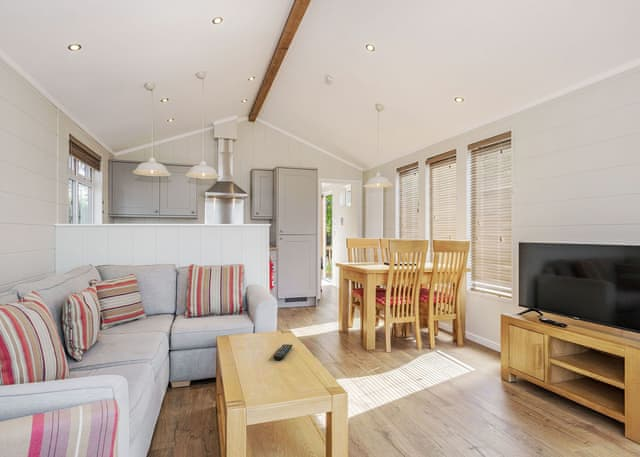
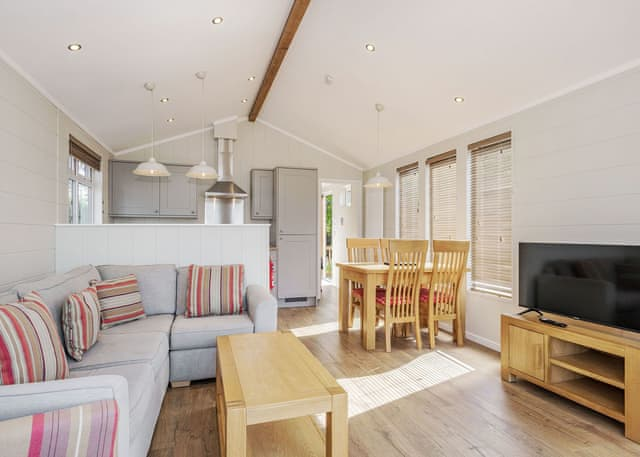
- remote control [272,343,294,361]
